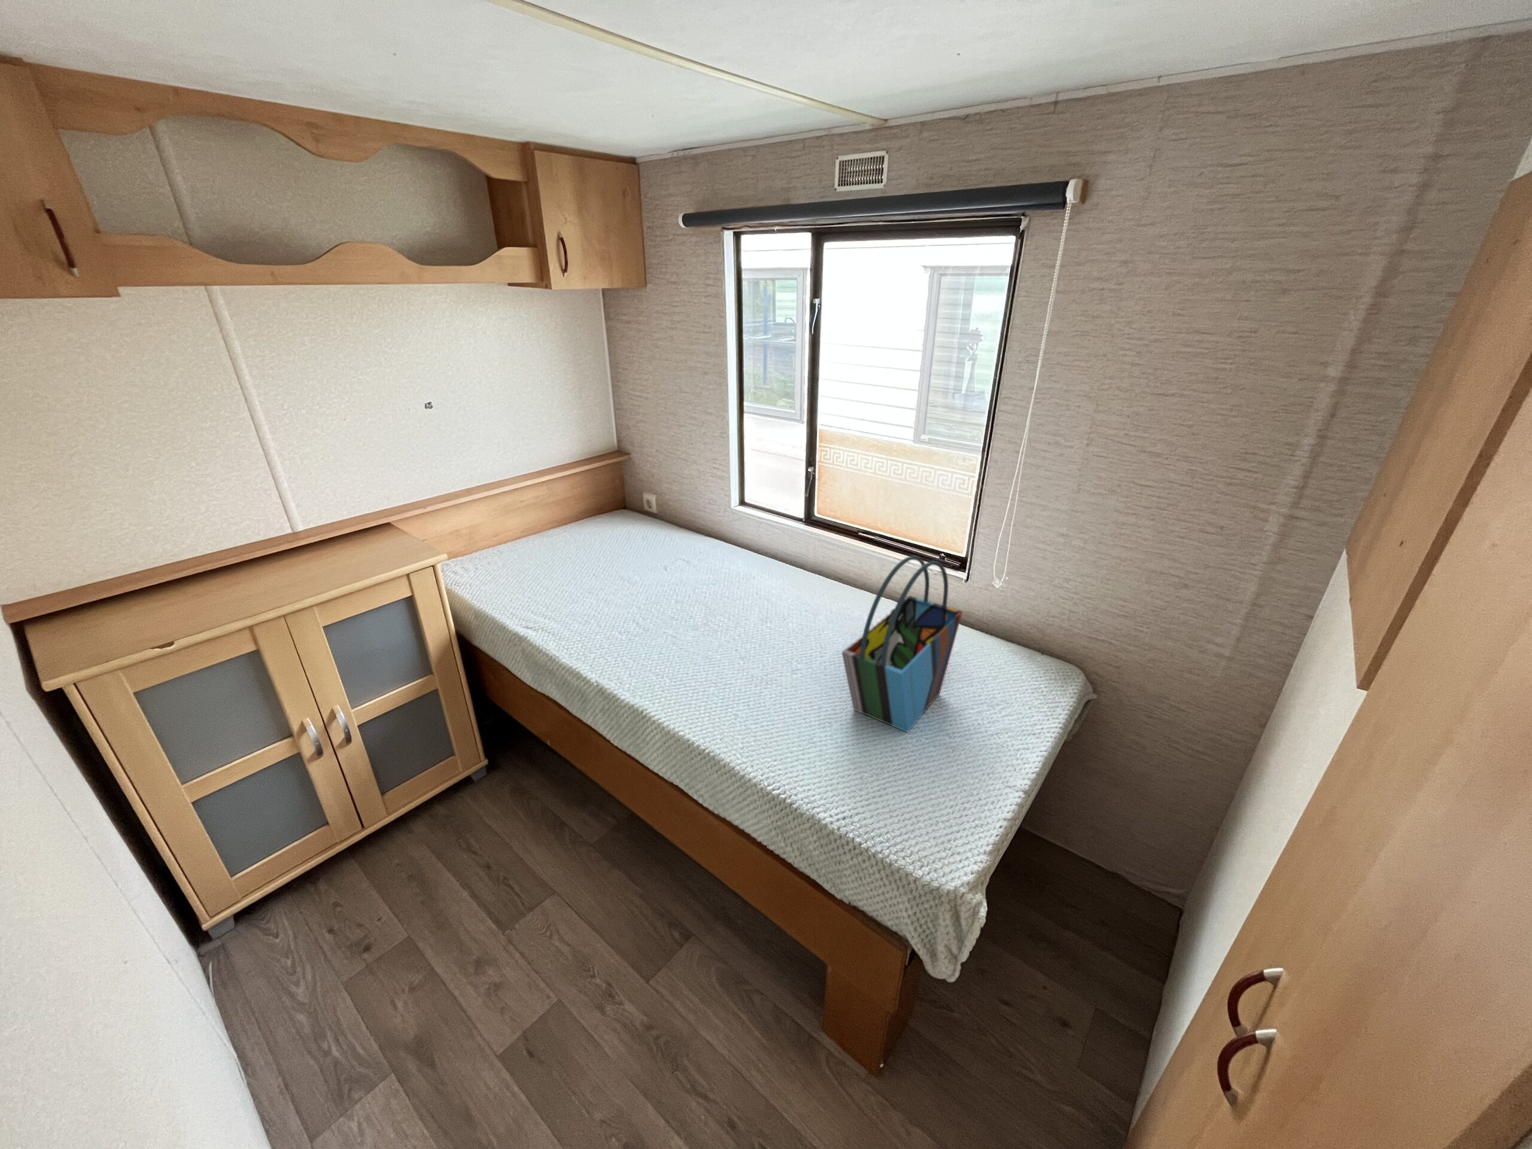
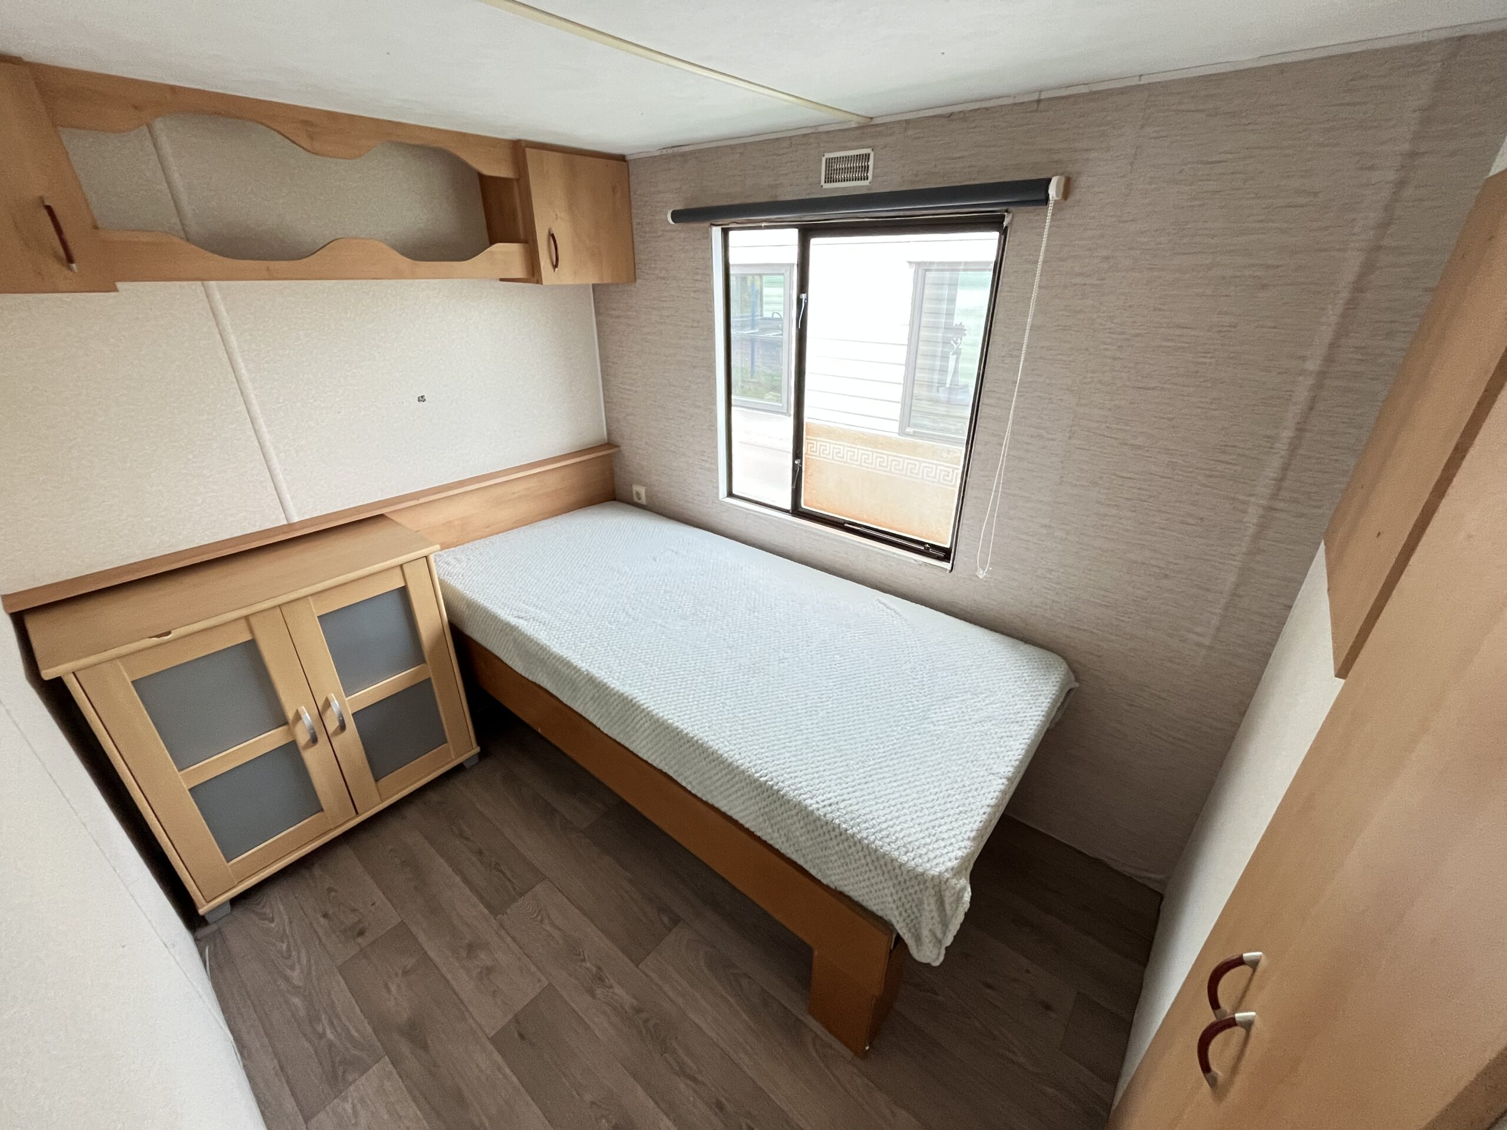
- tote bag [841,555,964,733]
